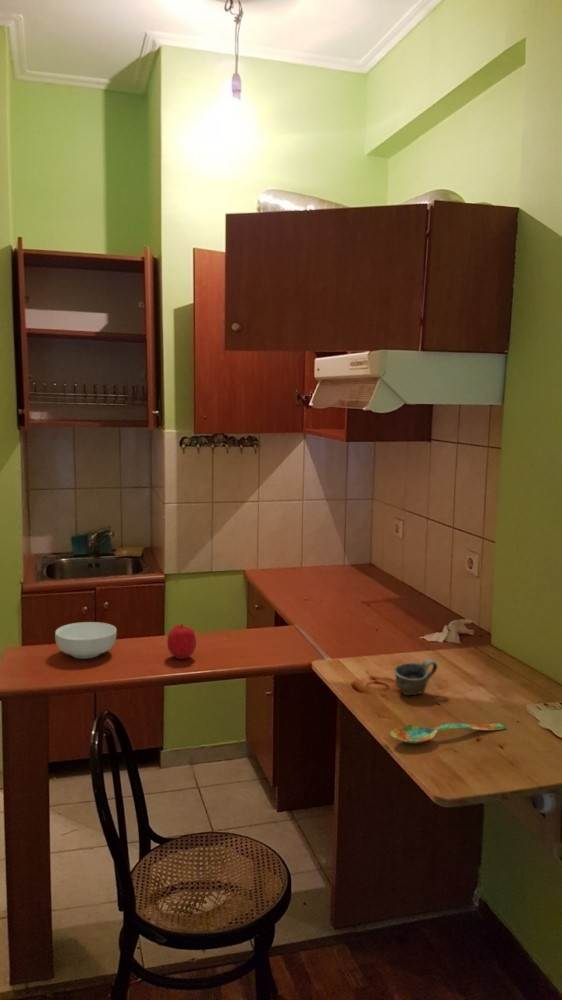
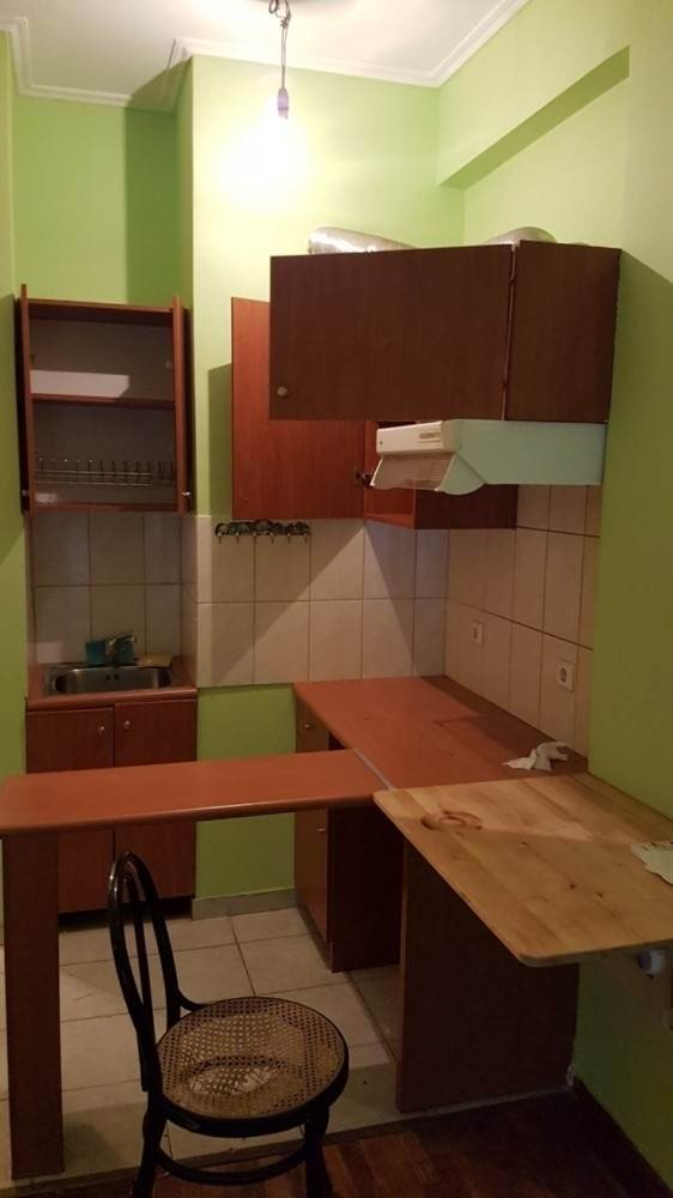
- spoon [389,722,508,744]
- cereal bowl [54,621,118,660]
- fruit [166,623,197,660]
- cup [393,658,438,696]
